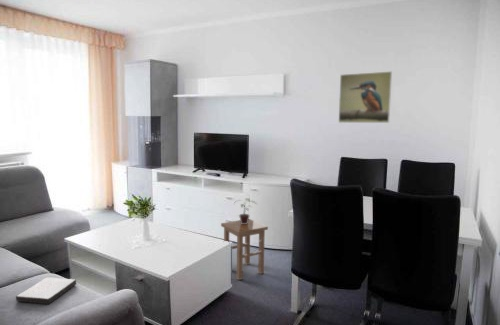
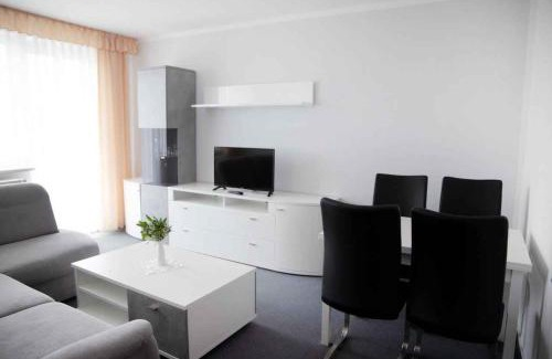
- potted plant [233,197,259,224]
- book [15,276,77,305]
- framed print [338,70,393,124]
- stool [220,218,269,281]
